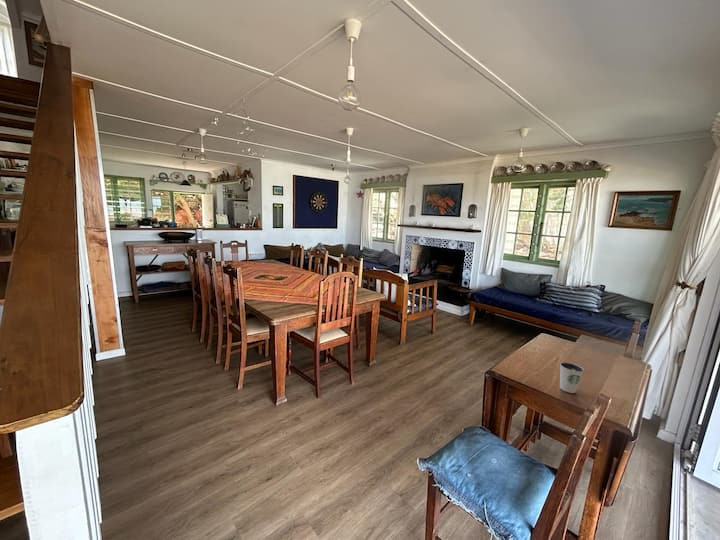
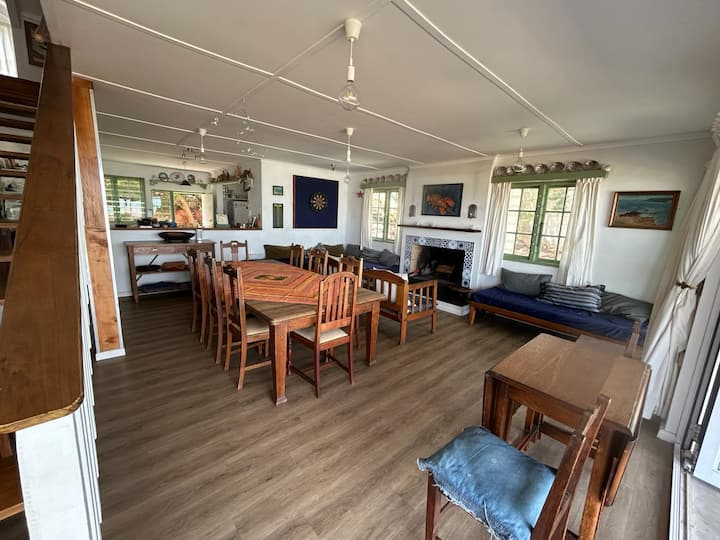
- dixie cup [559,361,585,394]
